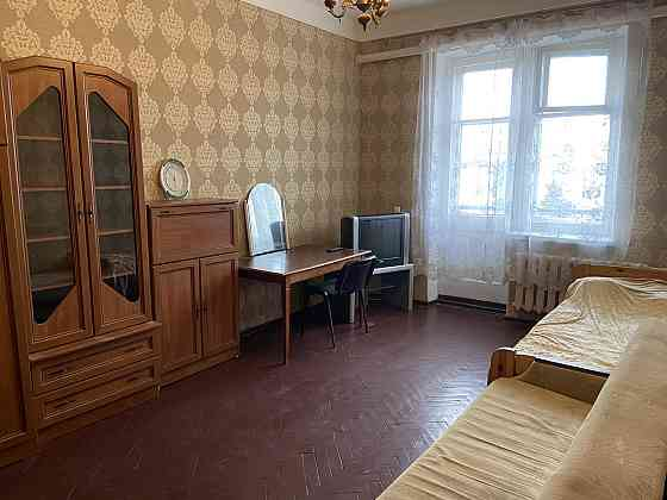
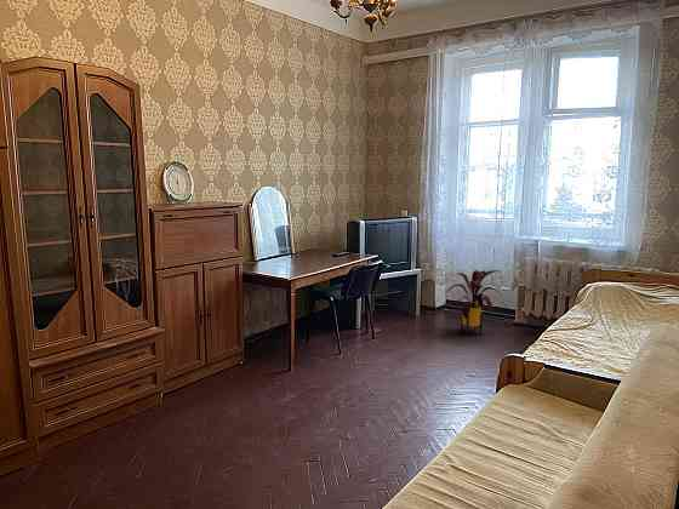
+ house plant [444,269,502,337]
